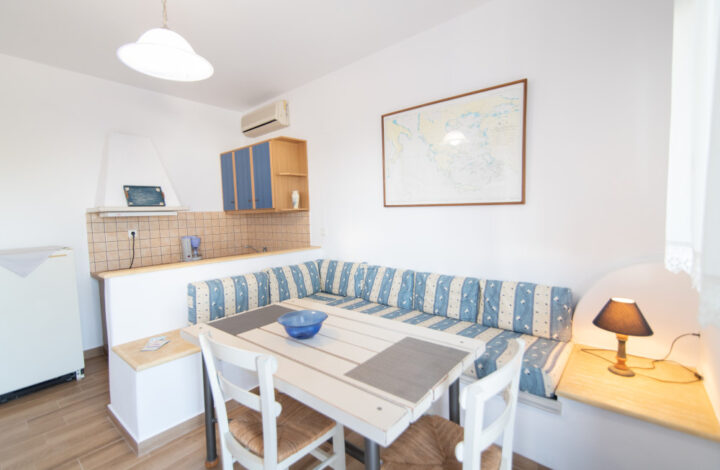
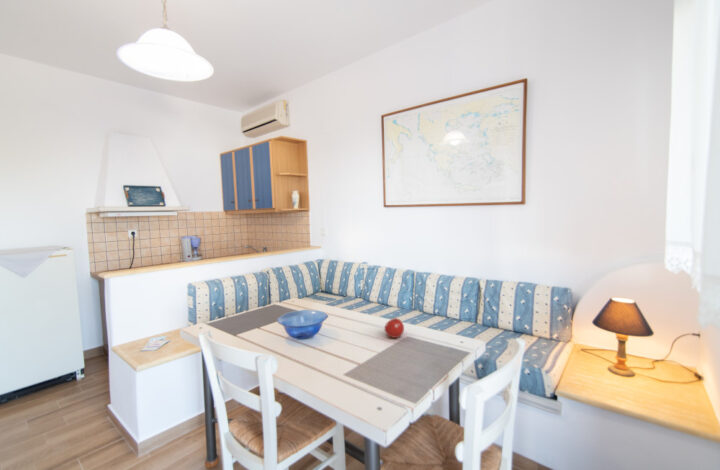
+ fruit [384,316,405,339]
